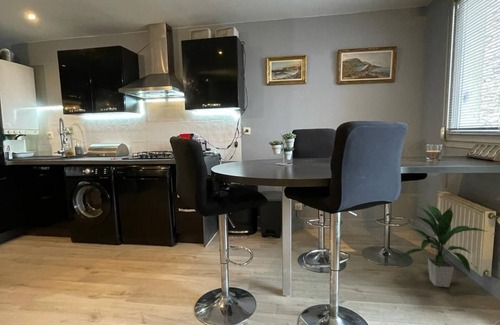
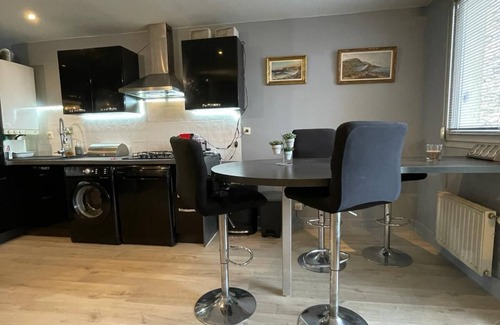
- indoor plant [400,203,490,288]
